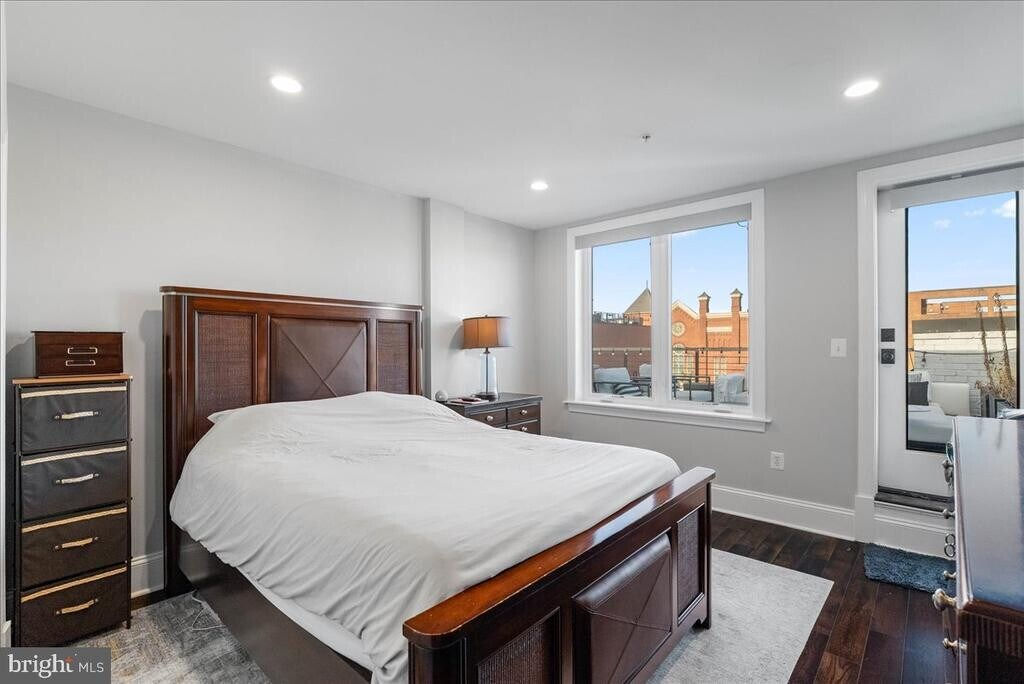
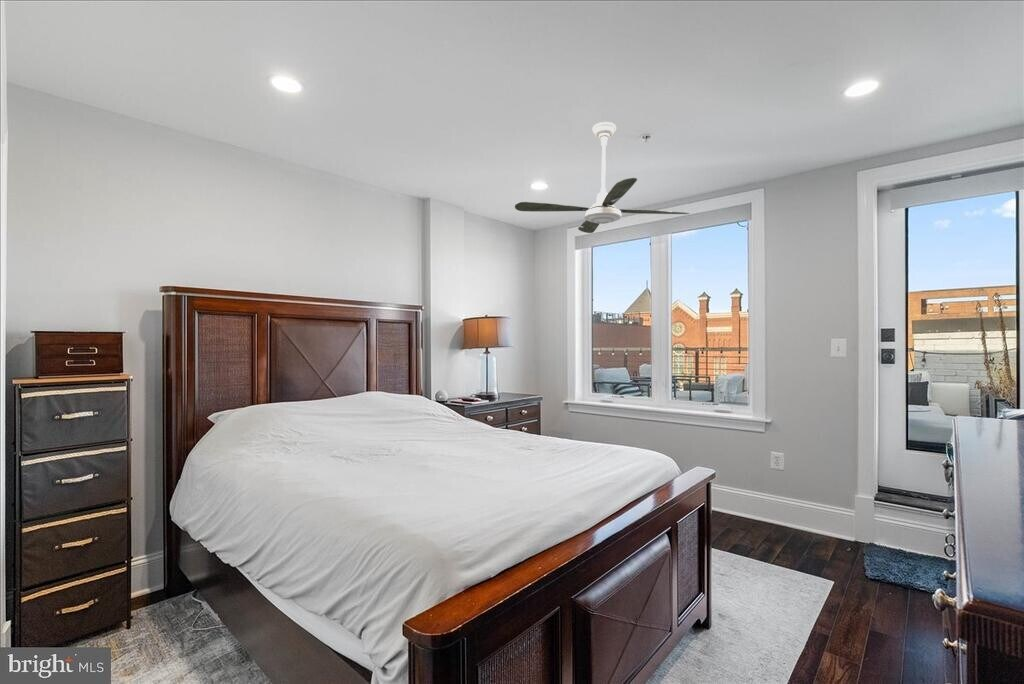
+ ceiling fan [514,121,691,234]
